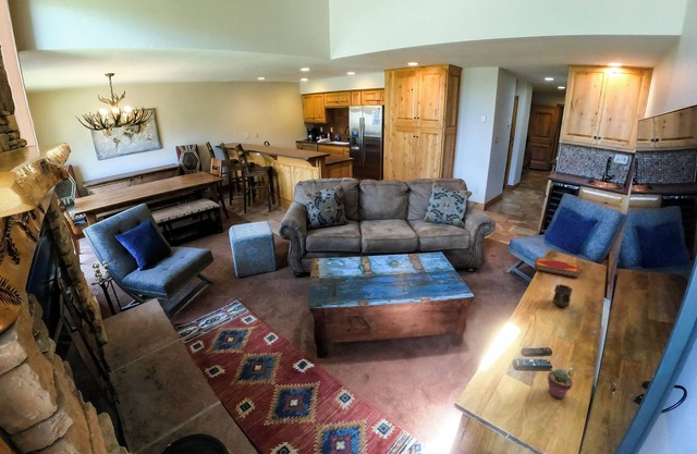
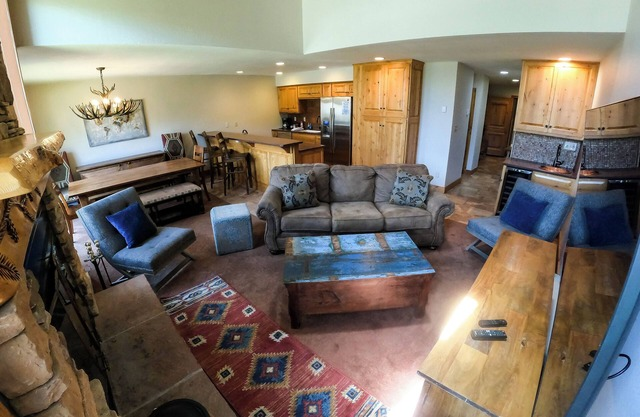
- potted succulent [547,368,574,400]
- hardback book [533,257,580,279]
- mug [551,283,574,309]
